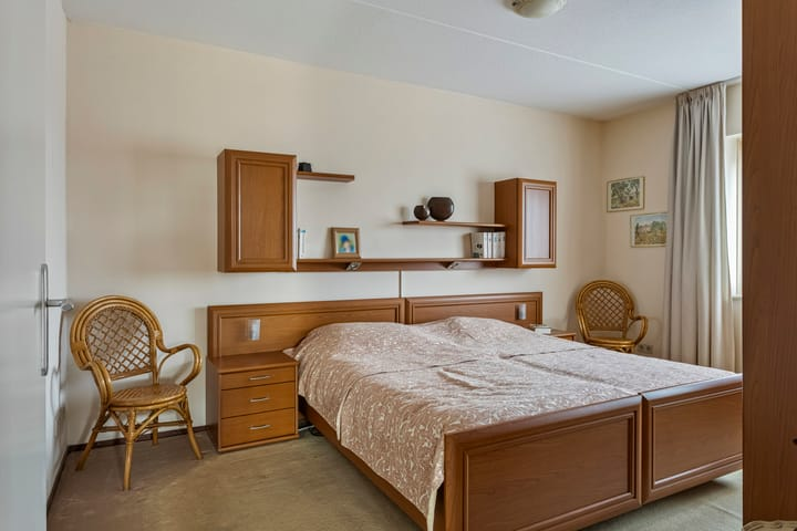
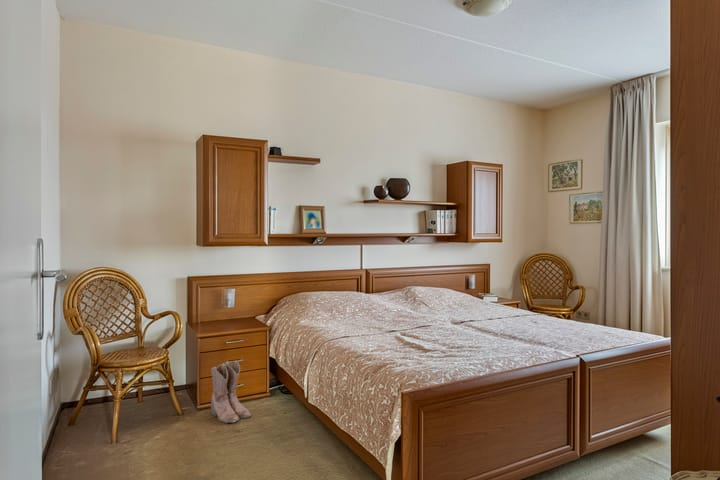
+ boots [210,360,252,424]
